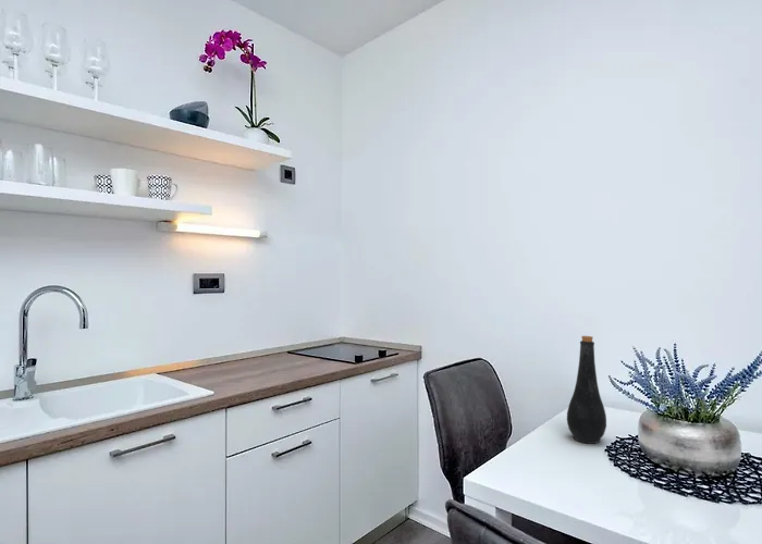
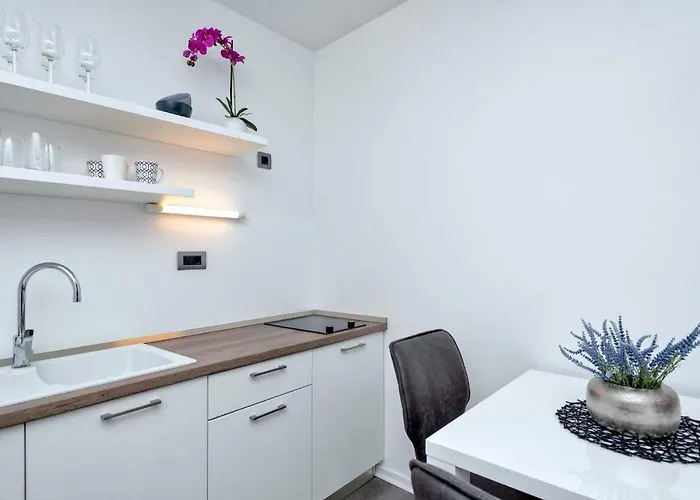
- bottle [566,335,607,445]
